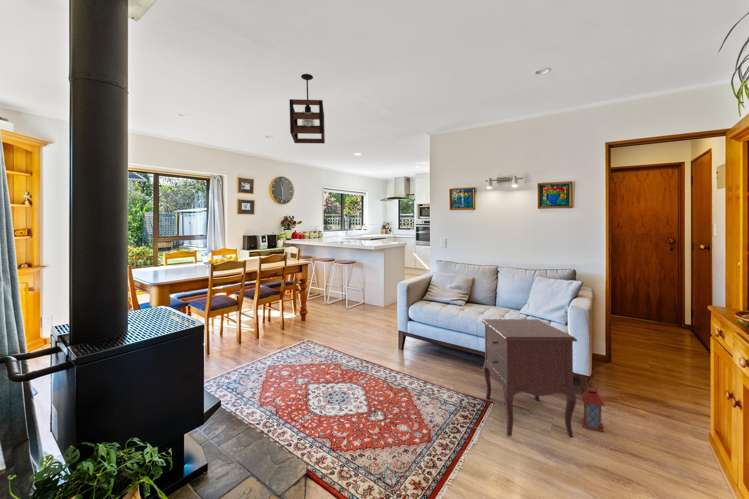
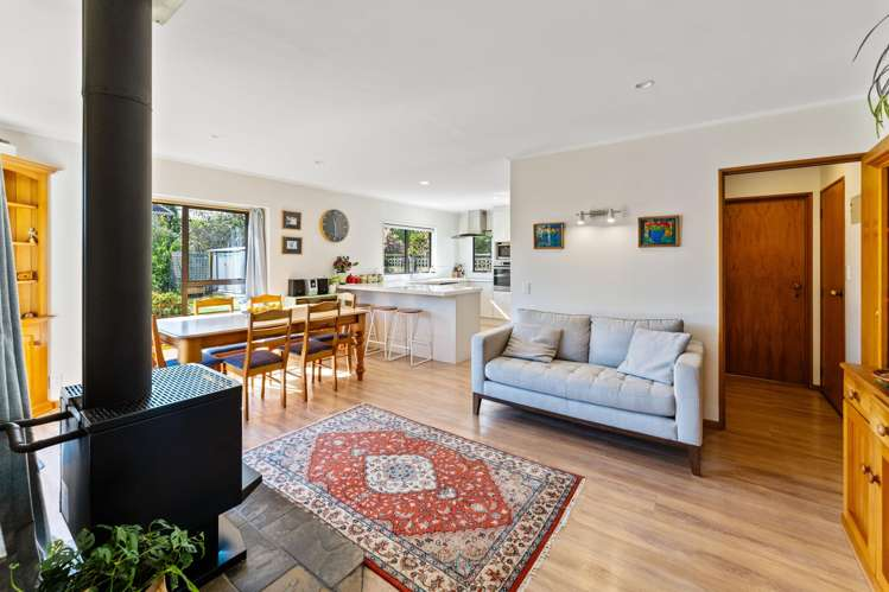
- nightstand [481,318,578,438]
- pendant light [288,73,326,144]
- lantern [580,379,605,433]
